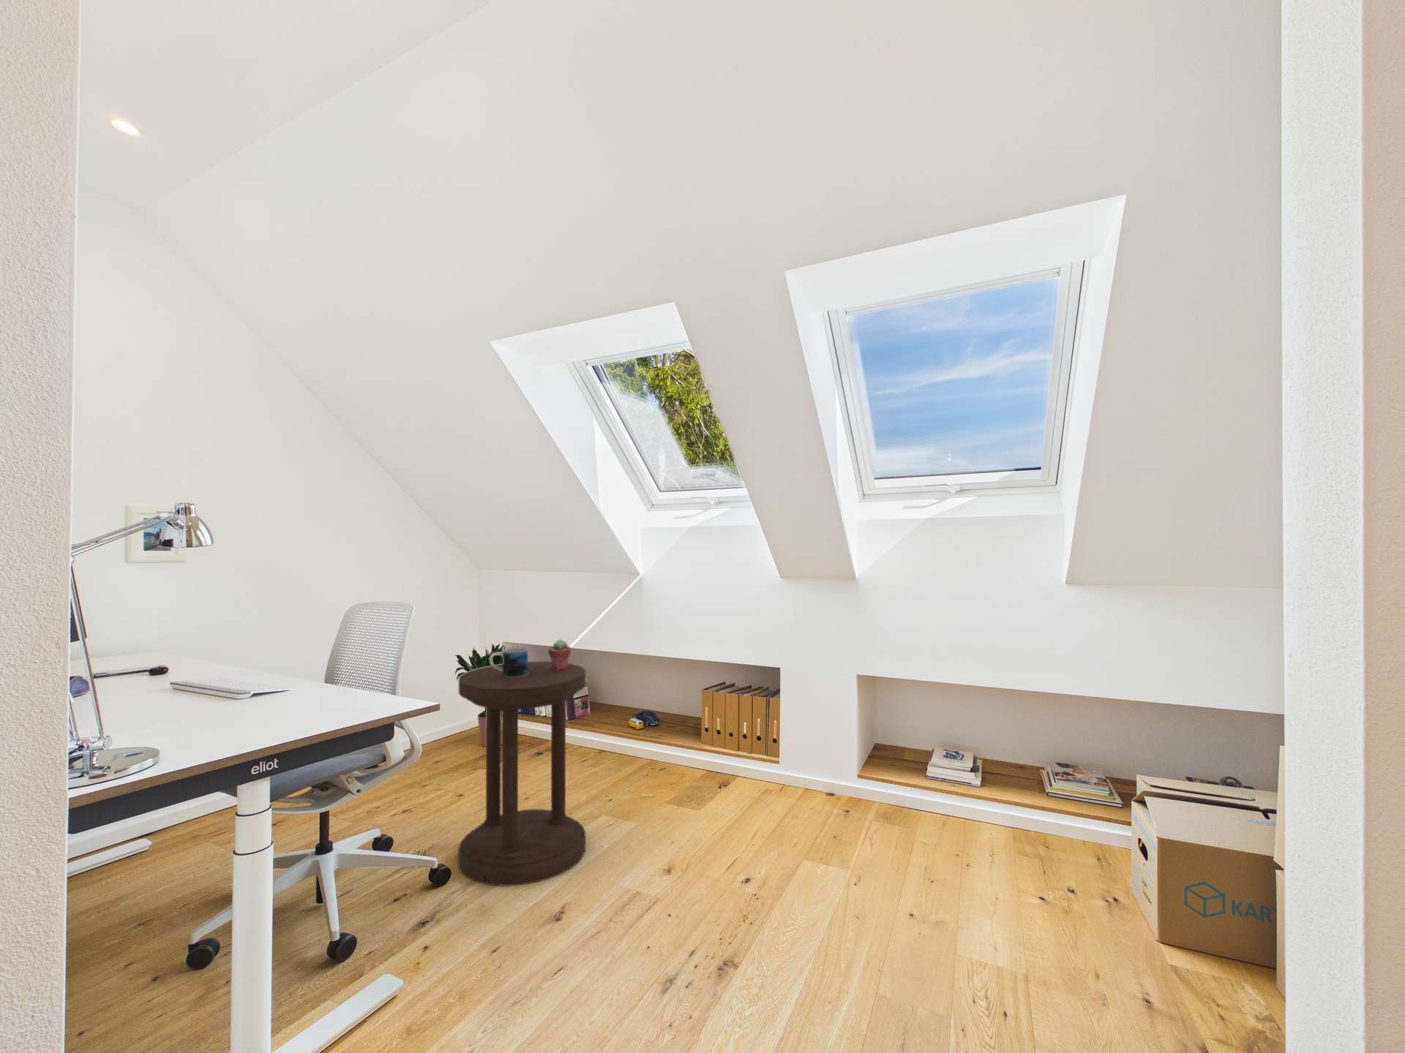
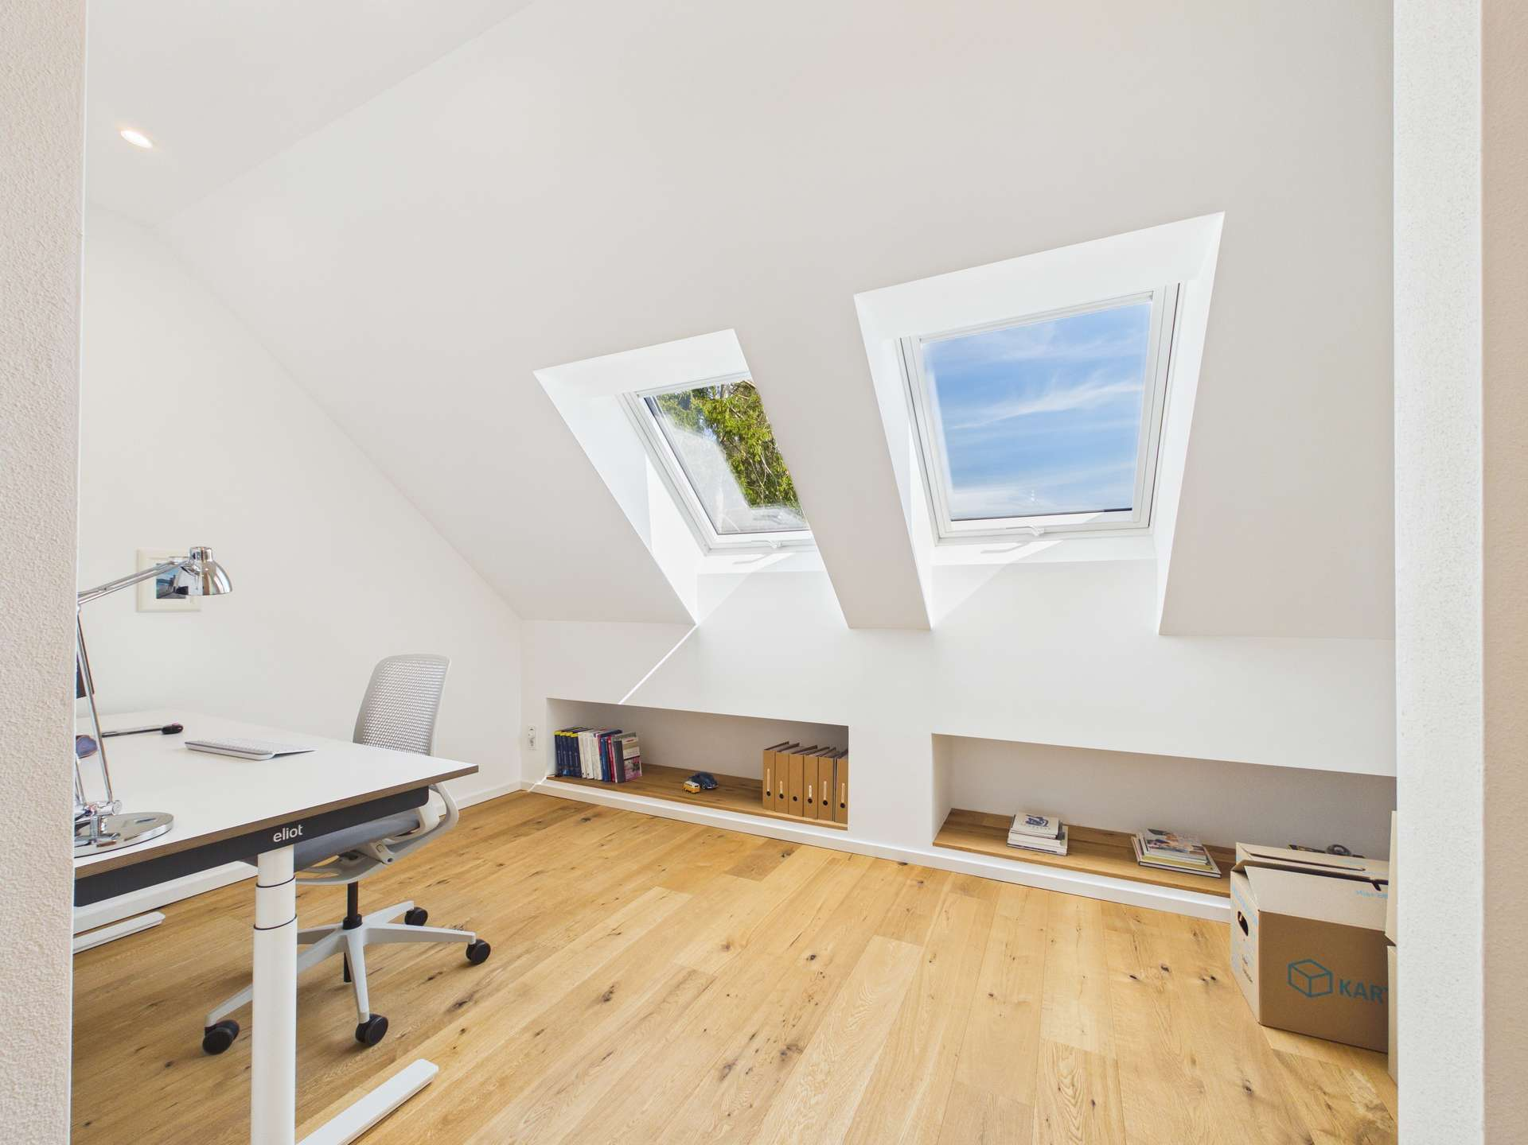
- side table [457,661,586,887]
- mug [490,647,529,678]
- potted succulent [548,638,572,670]
- potted plant [455,644,524,748]
